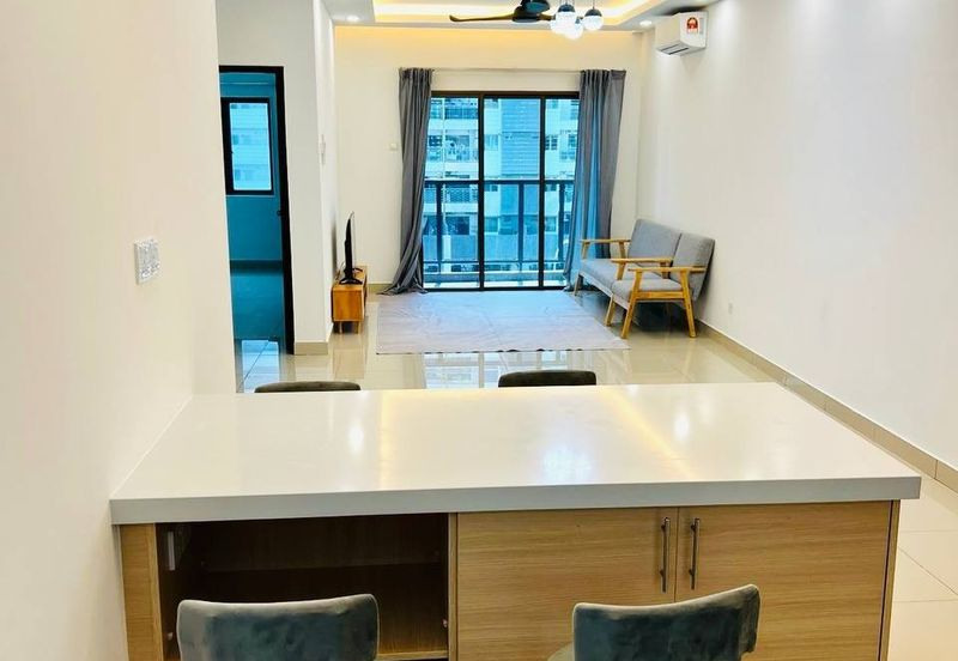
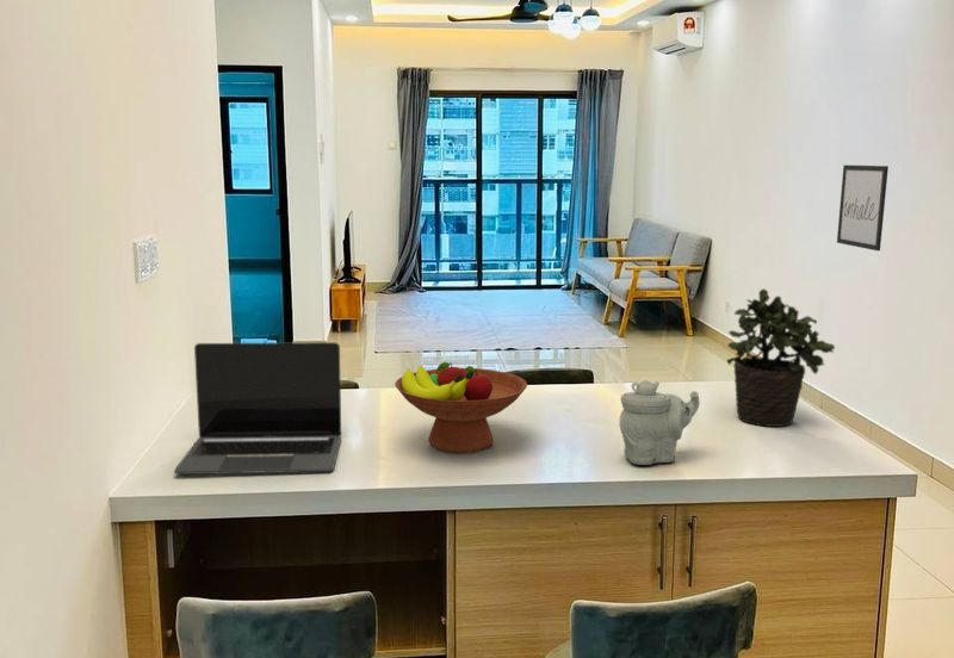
+ potted plant [725,287,836,428]
+ laptop [173,341,342,476]
+ fruit bowl [394,361,528,454]
+ wall art [836,164,890,252]
+ teapot [619,379,700,466]
